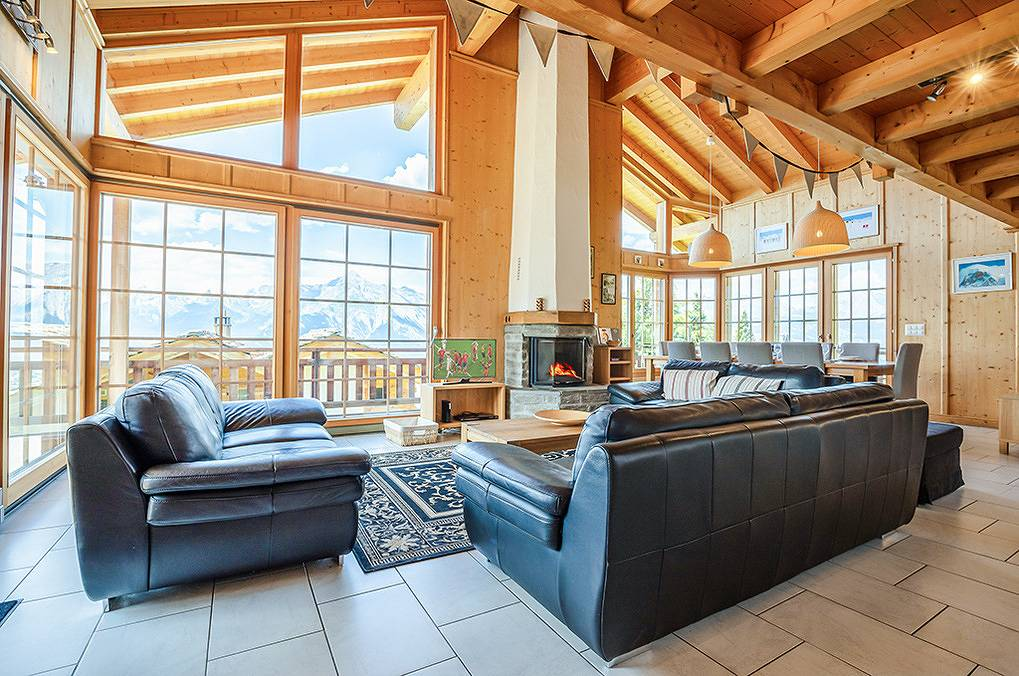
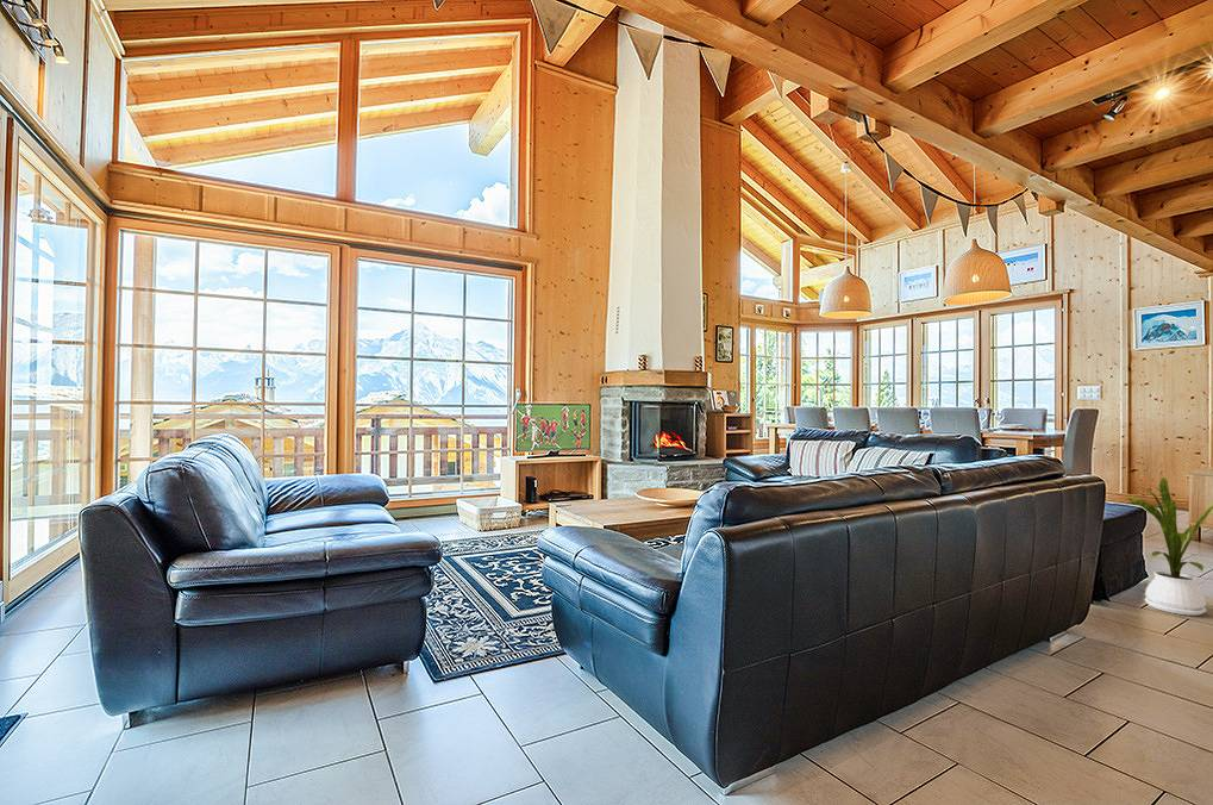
+ house plant [1125,476,1213,617]
